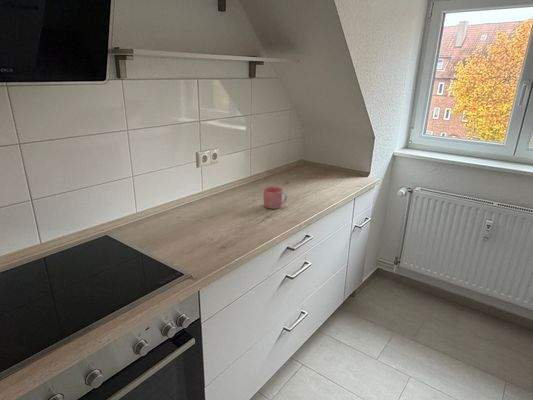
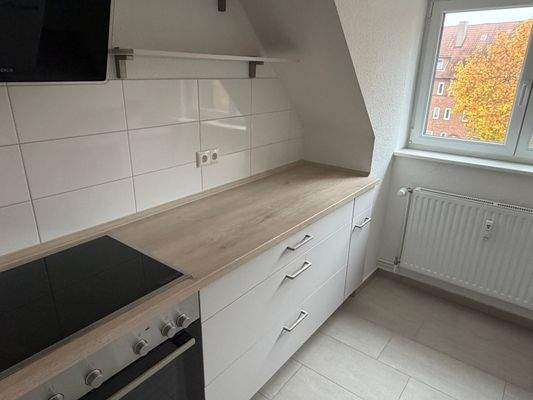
- mug [262,186,288,210]
